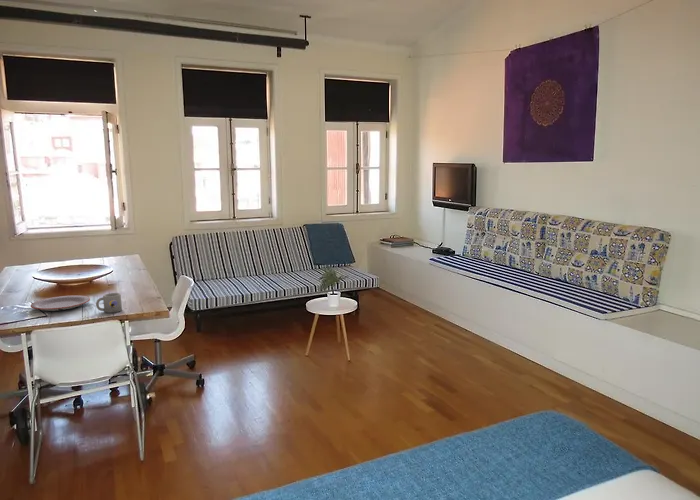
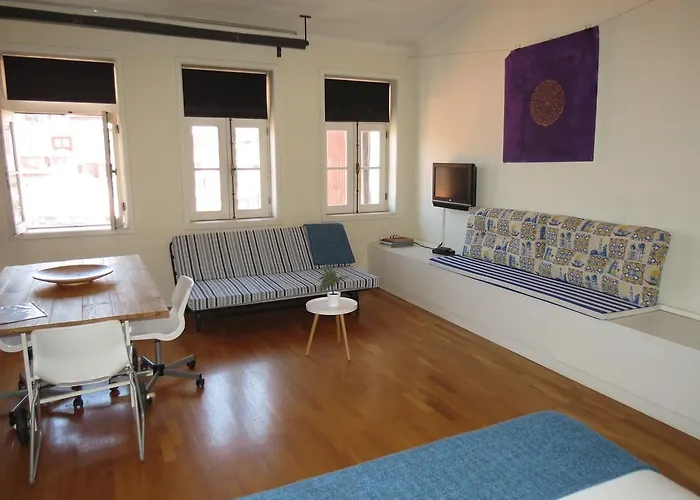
- mug [95,292,123,314]
- plate [30,294,91,312]
